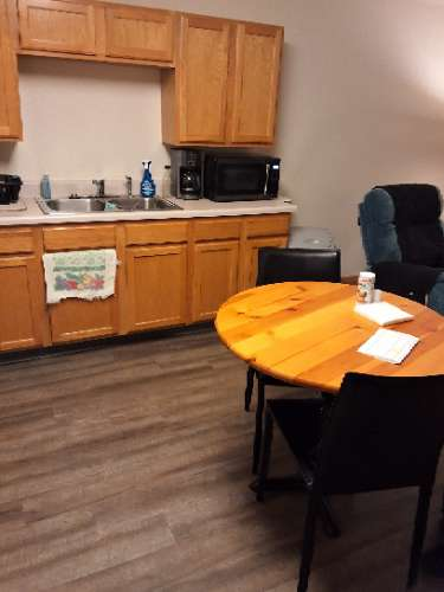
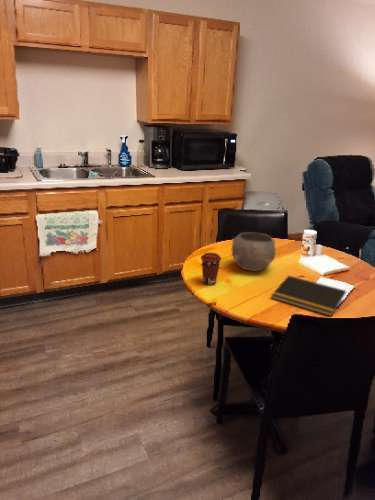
+ notepad [270,274,347,317]
+ bowl [231,231,277,272]
+ coffee cup [200,252,222,286]
